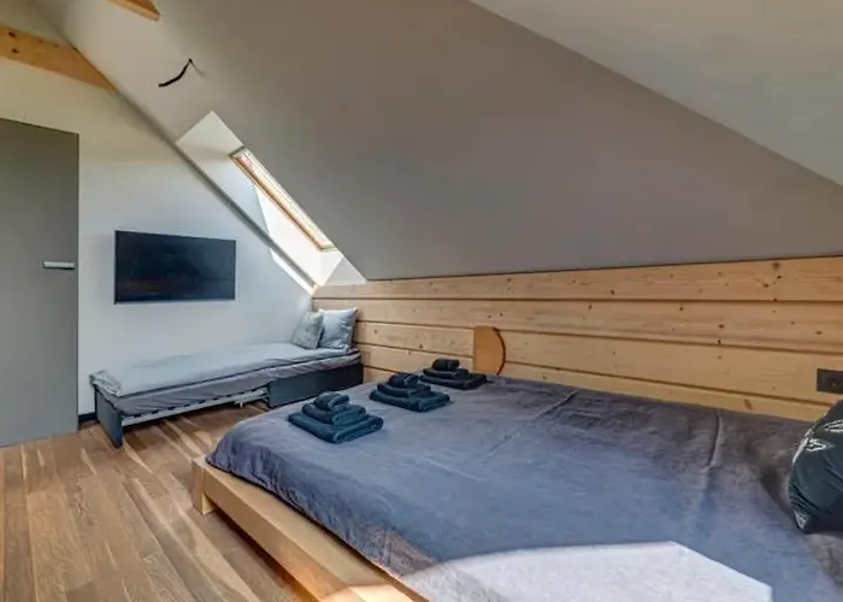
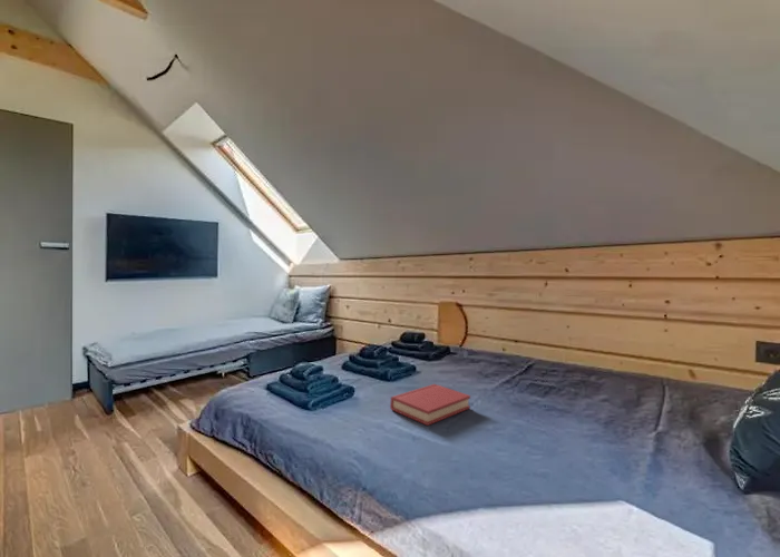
+ hardback book [389,383,471,427]
